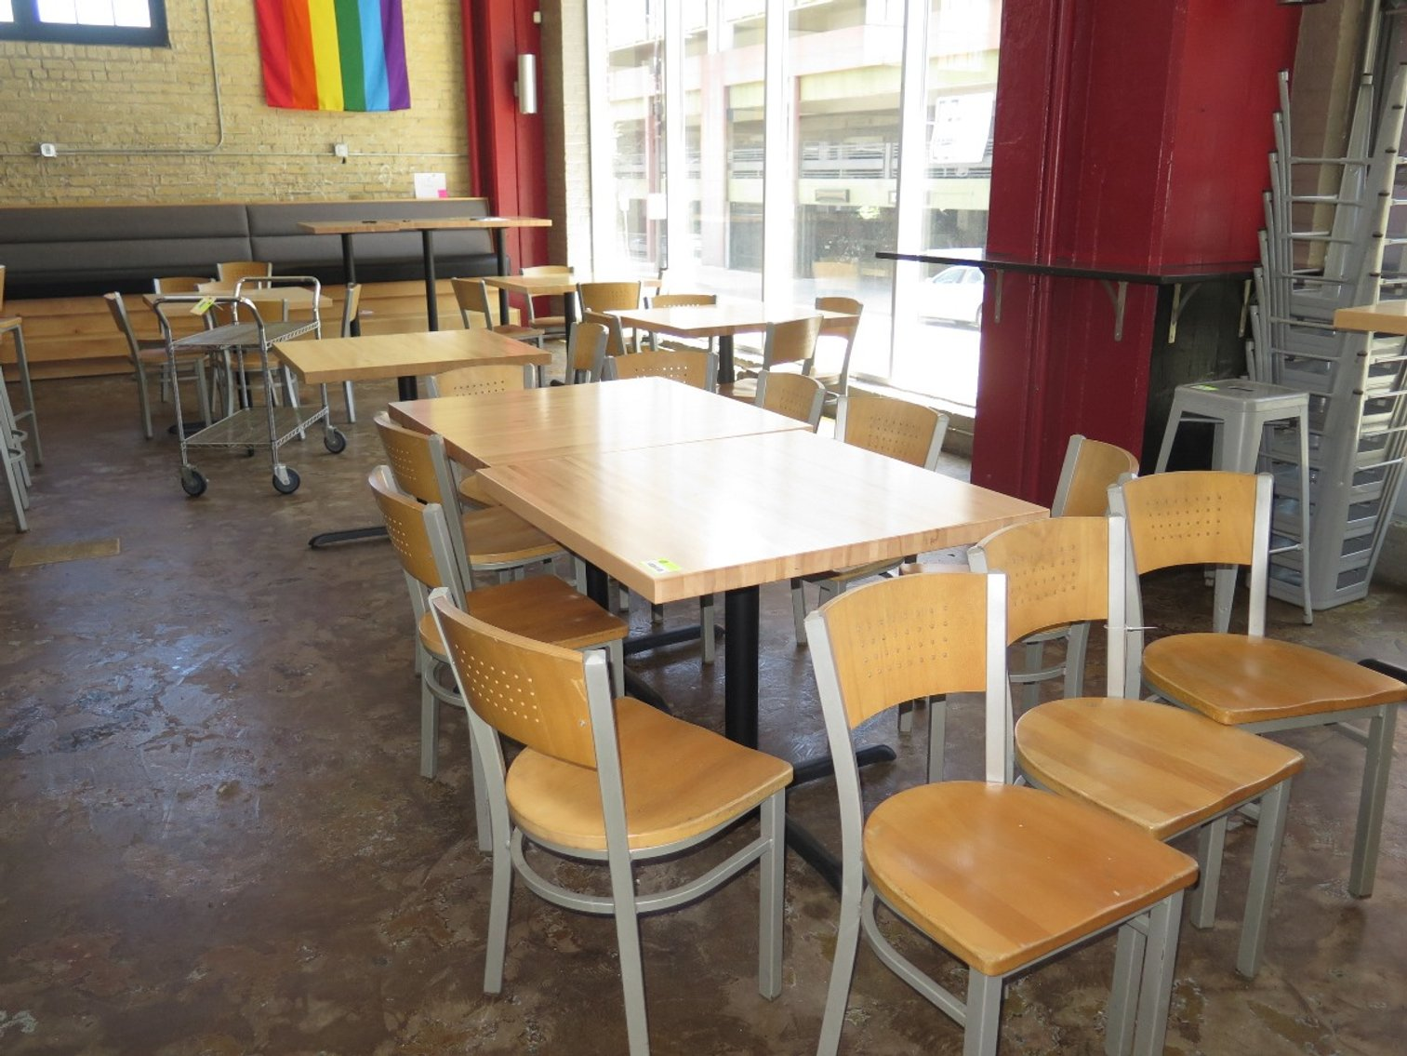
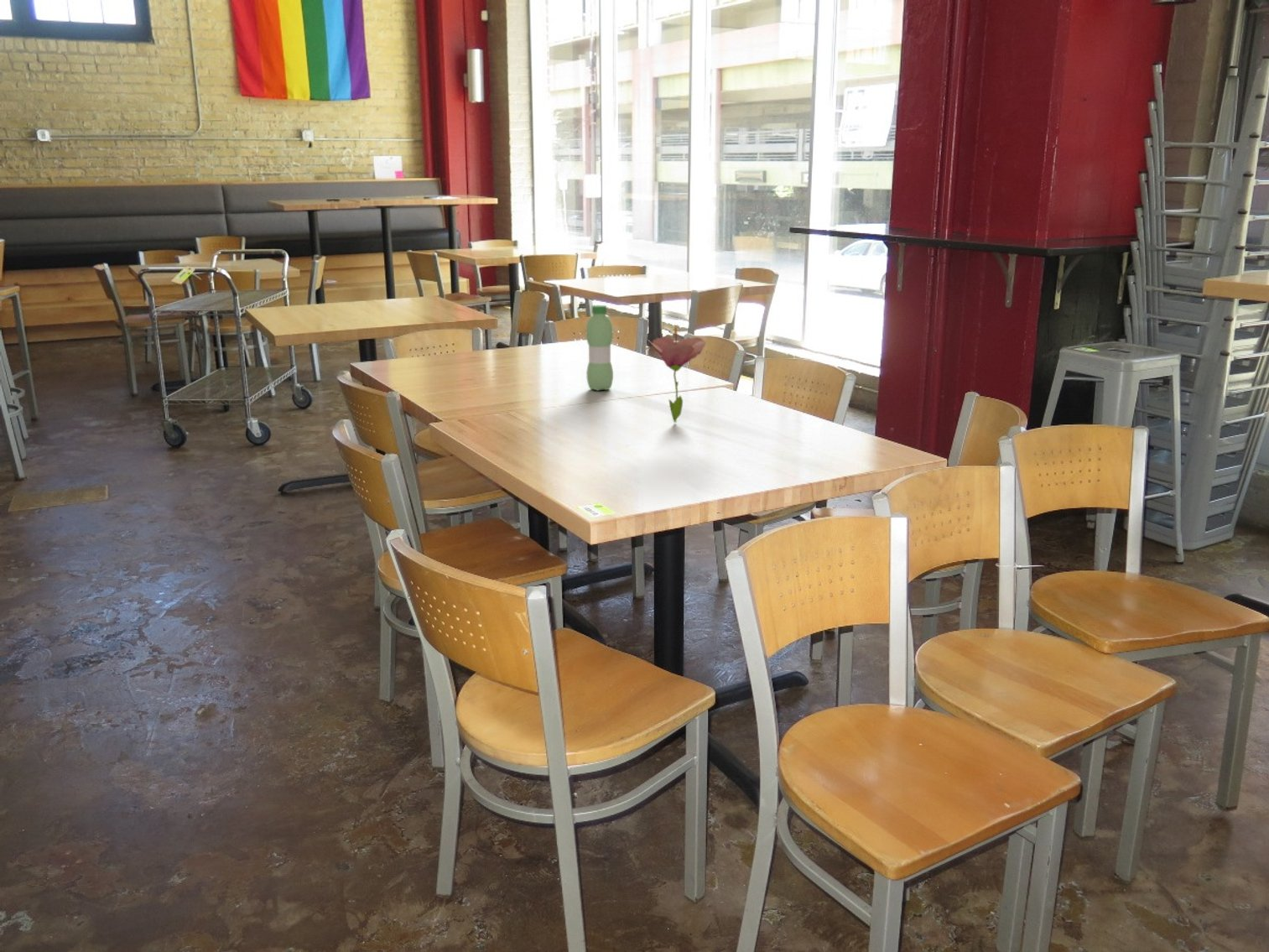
+ flower [648,326,707,424]
+ water bottle [585,304,614,392]
